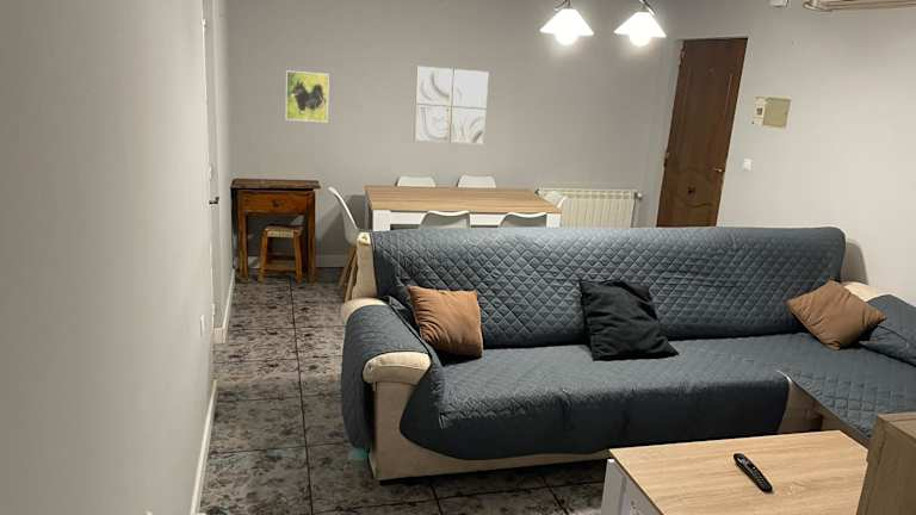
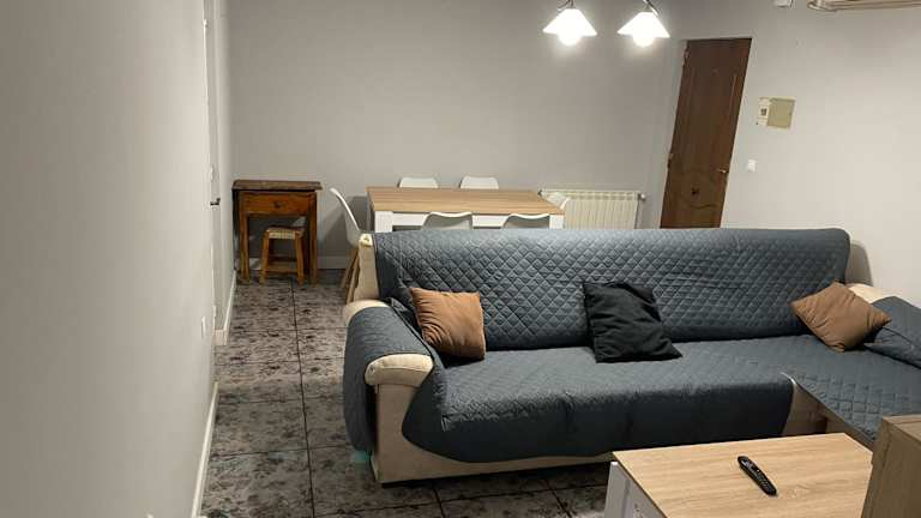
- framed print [285,69,330,123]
- wall art [413,66,490,145]
